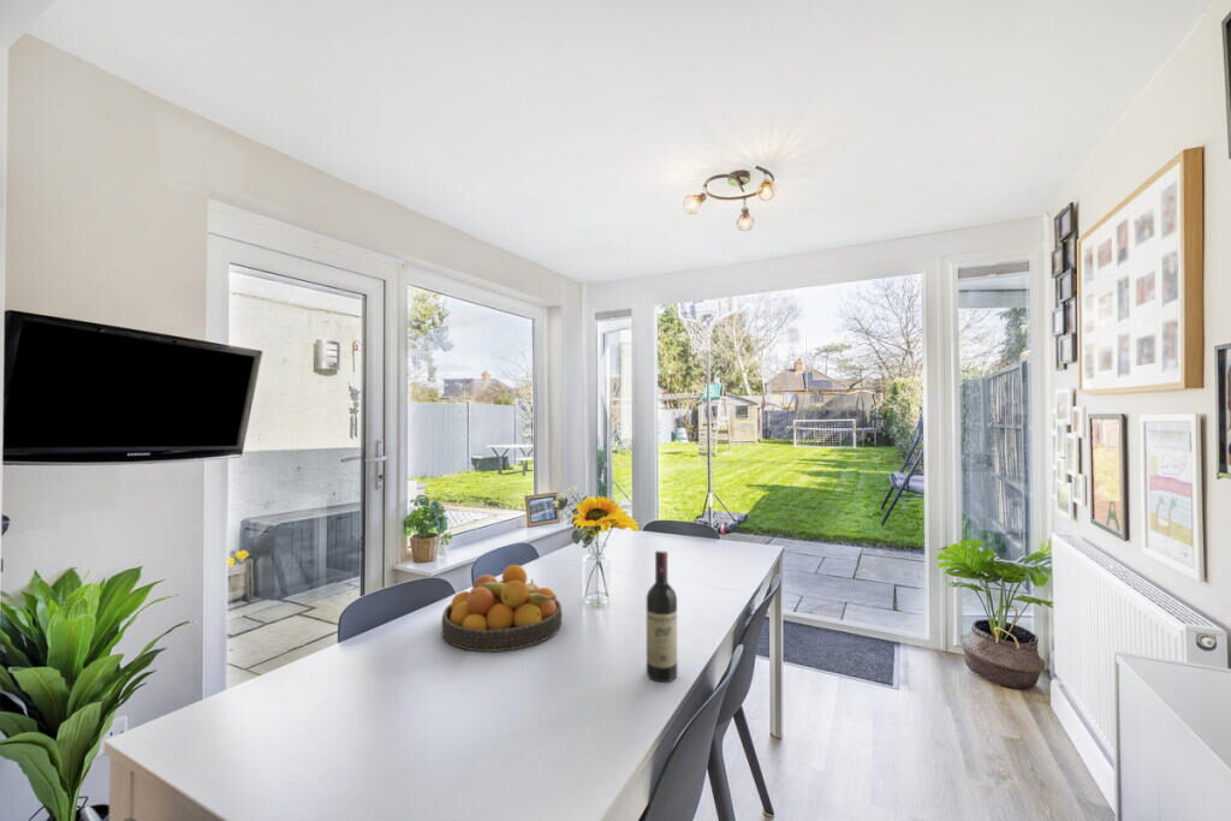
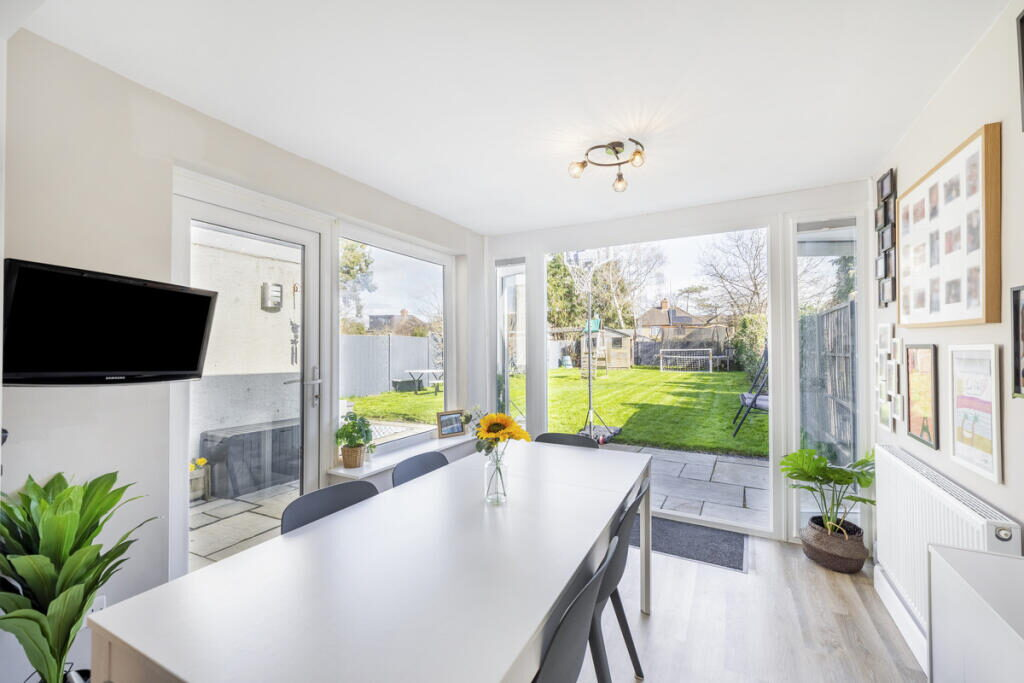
- fruit bowl [440,564,564,653]
- wine bottle [646,549,678,683]
